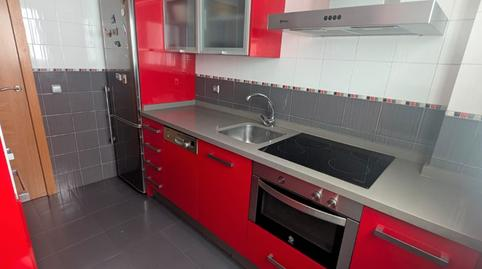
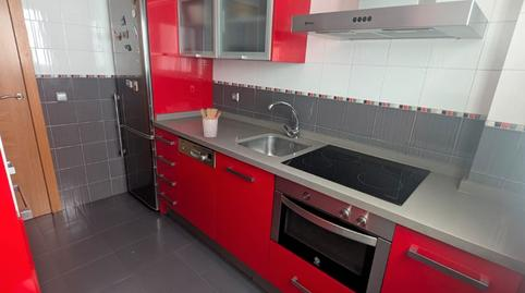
+ utensil holder [199,108,221,138]
